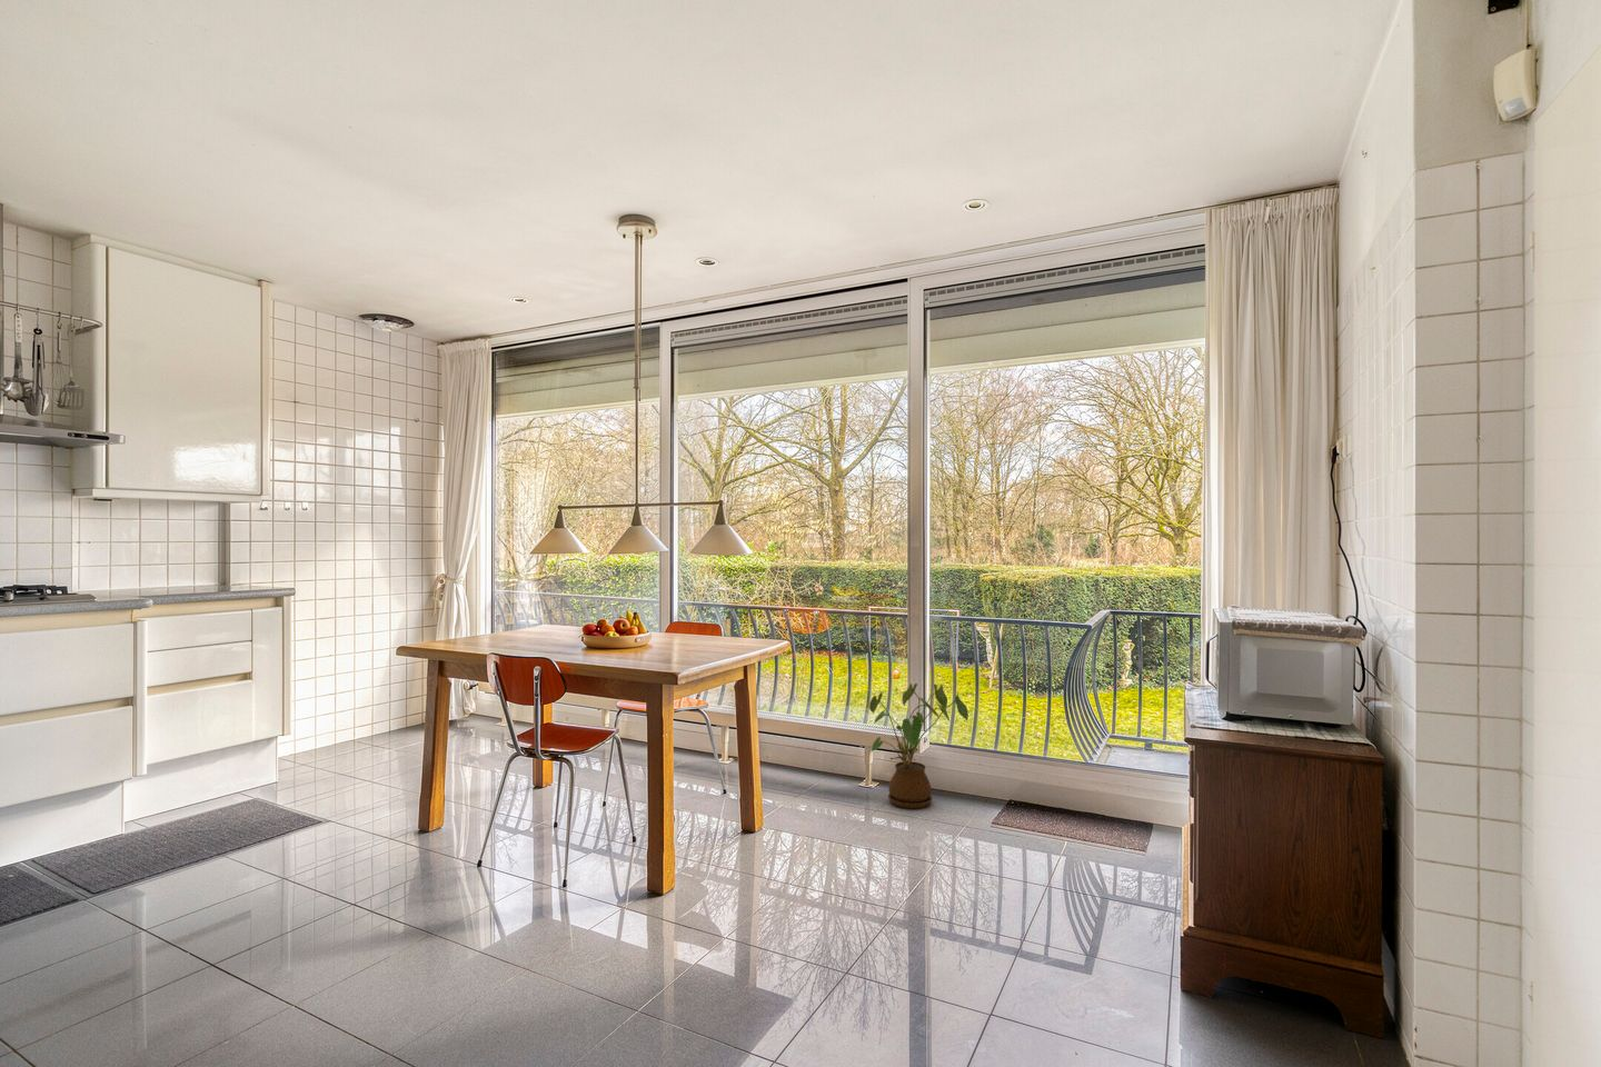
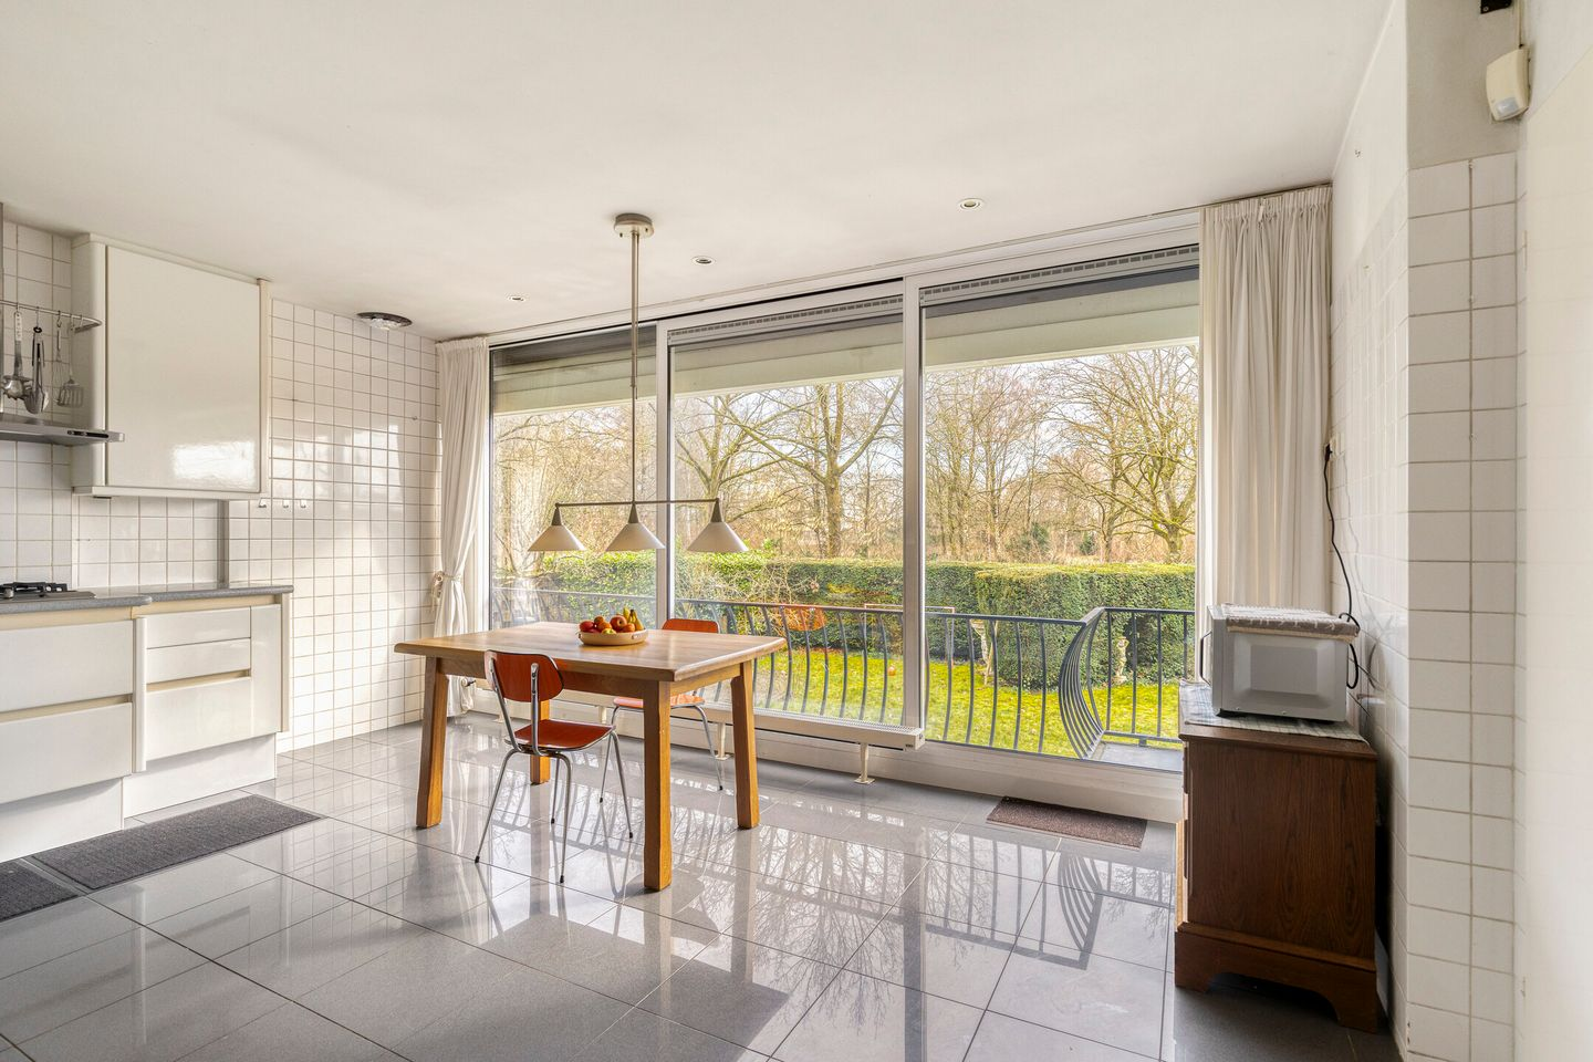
- house plant [868,682,970,809]
